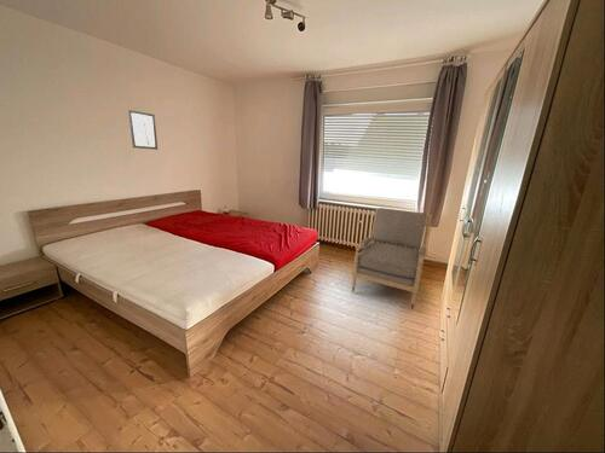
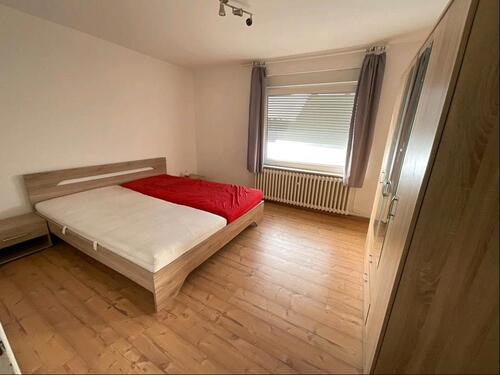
- wall art [127,109,159,151]
- armchair [351,207,433,310]
